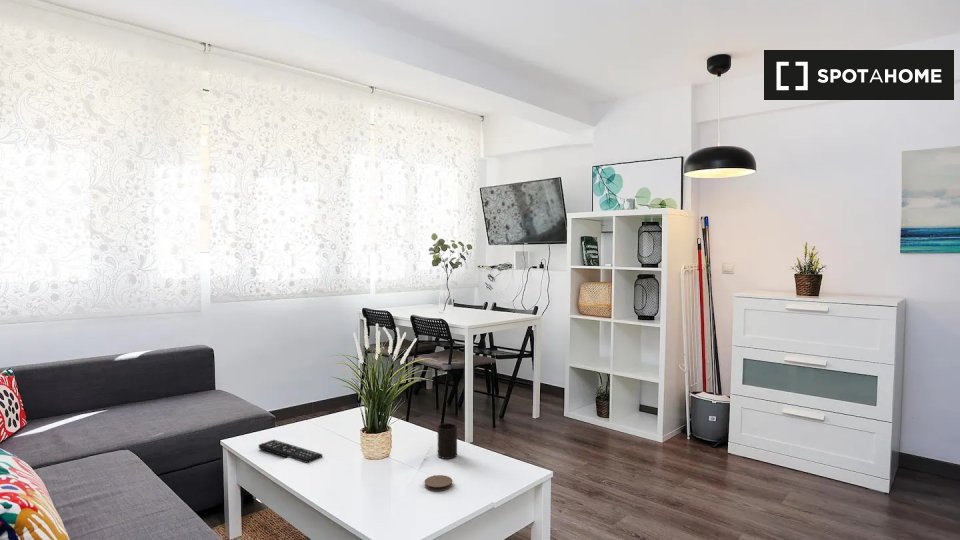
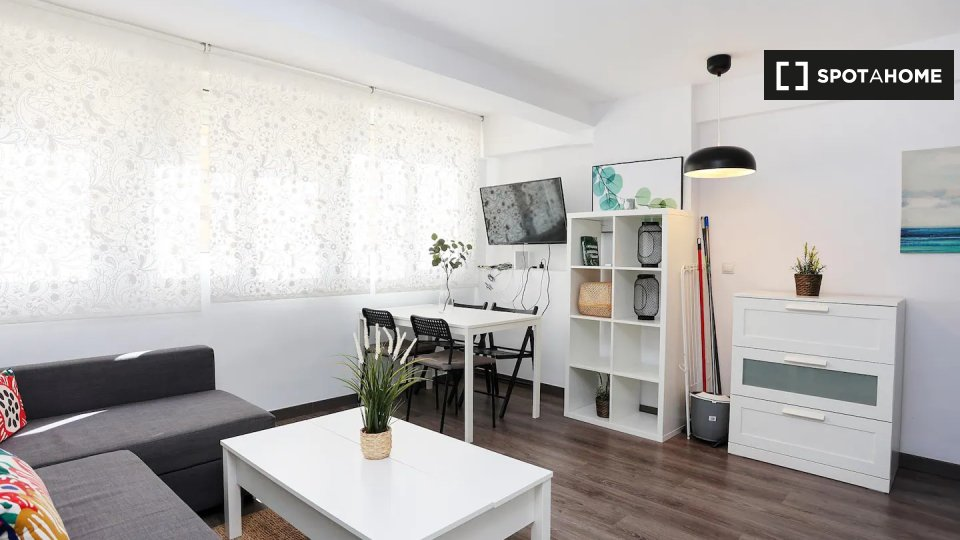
- cup [437,422,458,460]
- remote control [258,439,323,464]
- coaster [424,474,453,492]
